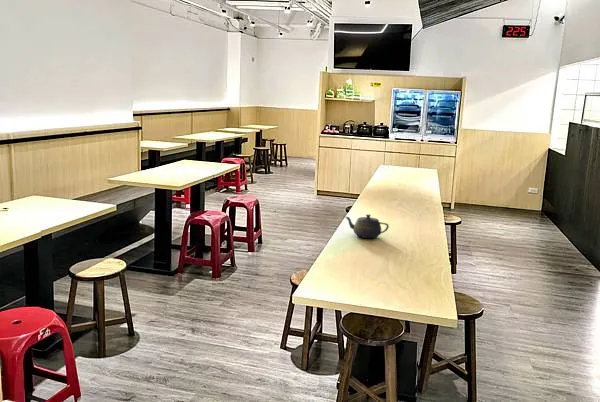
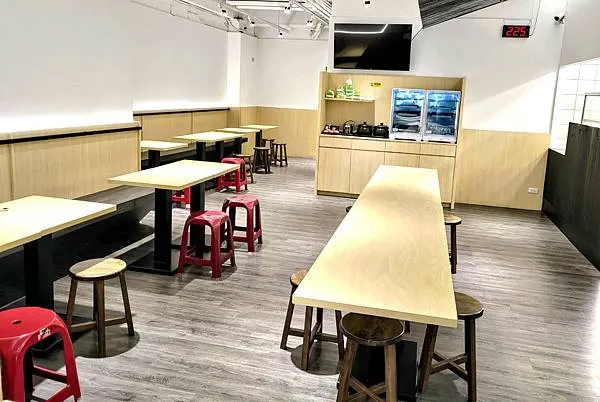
- teapot [345,213,390,239]
